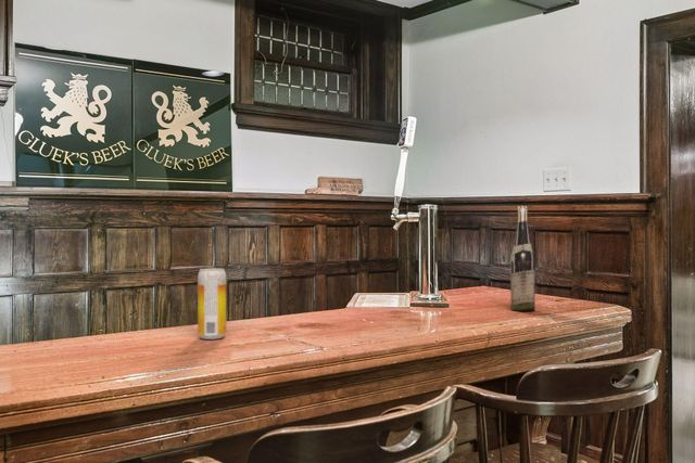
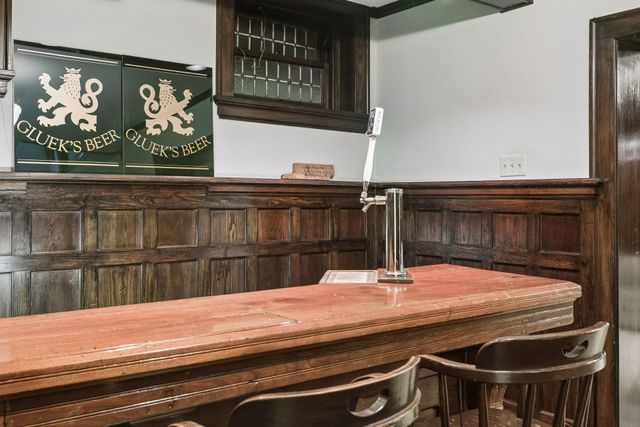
- wine bottle [509,205,536,312]
- beer can [197,268,227,340]
